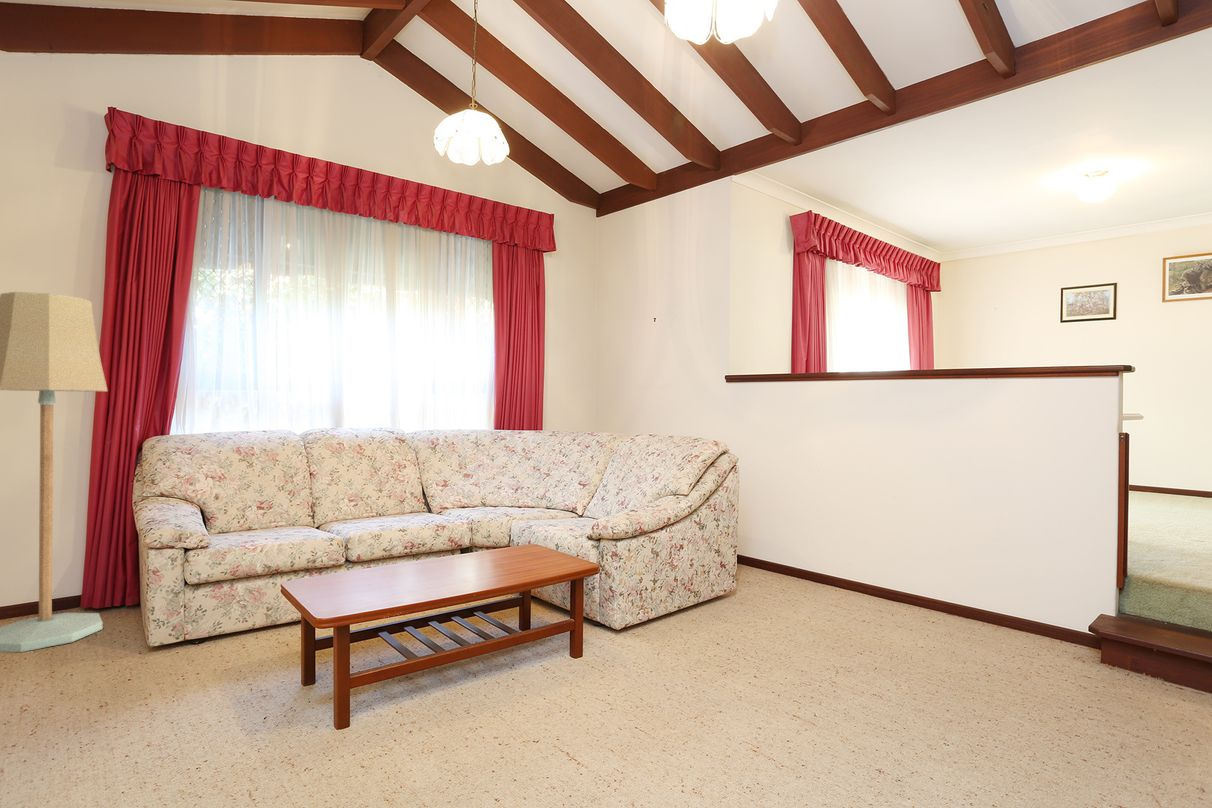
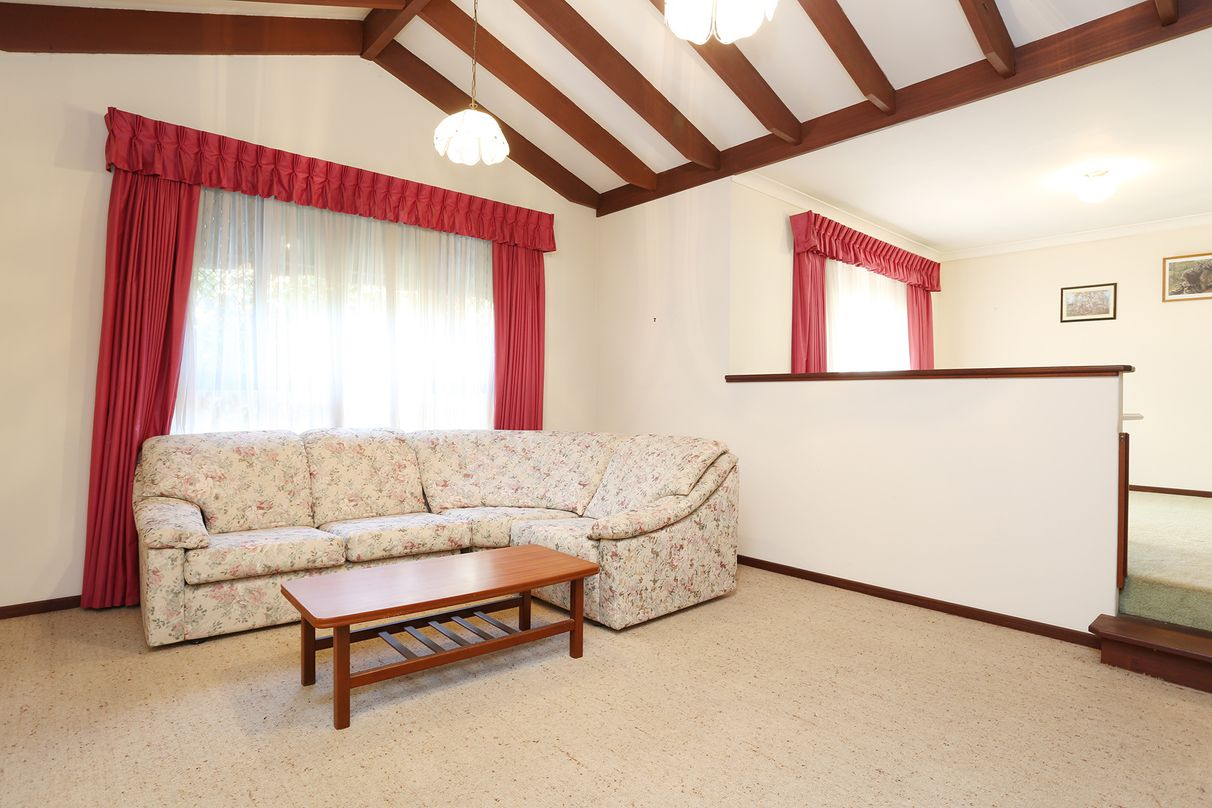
- floor lamp [0,291,109,653]
